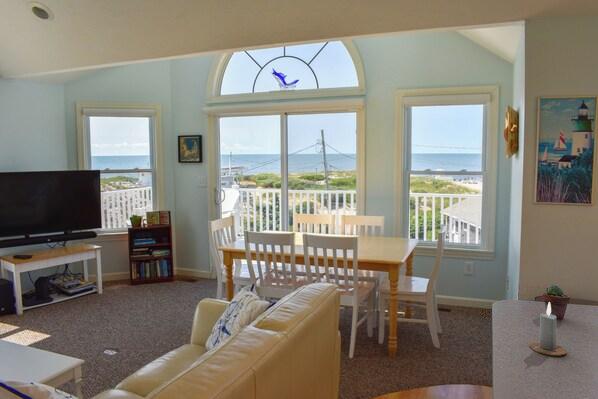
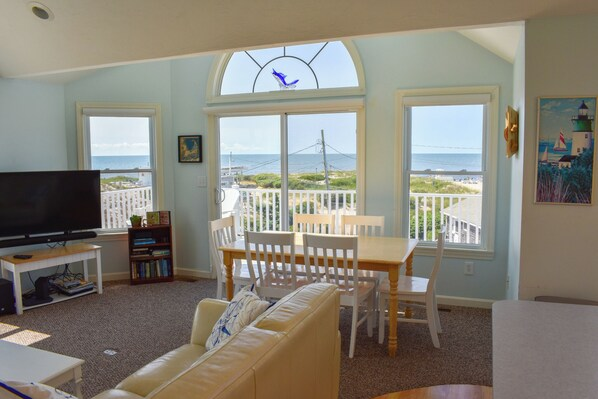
- potted succulent [542,284,571,320]
- candle [528,302,568,356]
